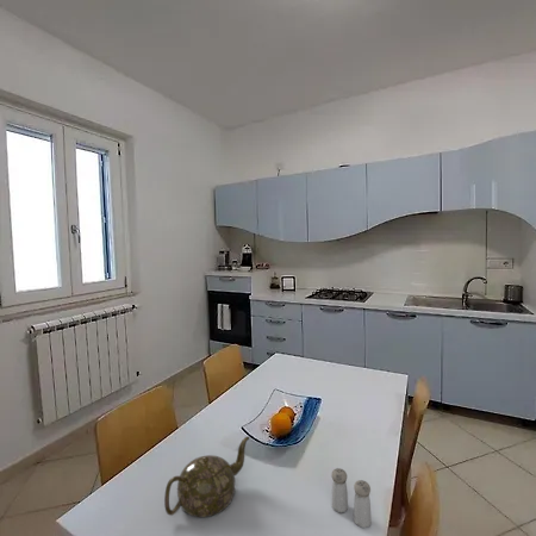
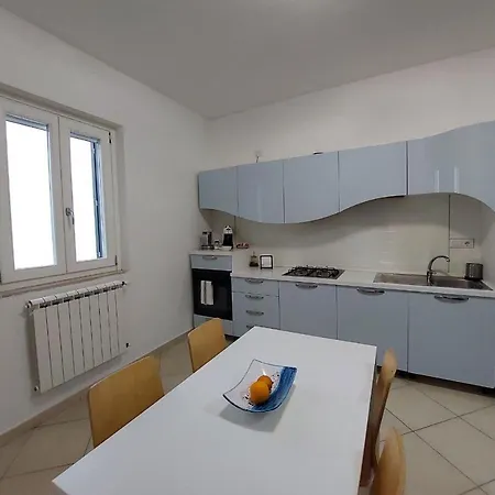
- salt and pepper shaker [330,467,372,529]
- teapot [163,435,250,518]
